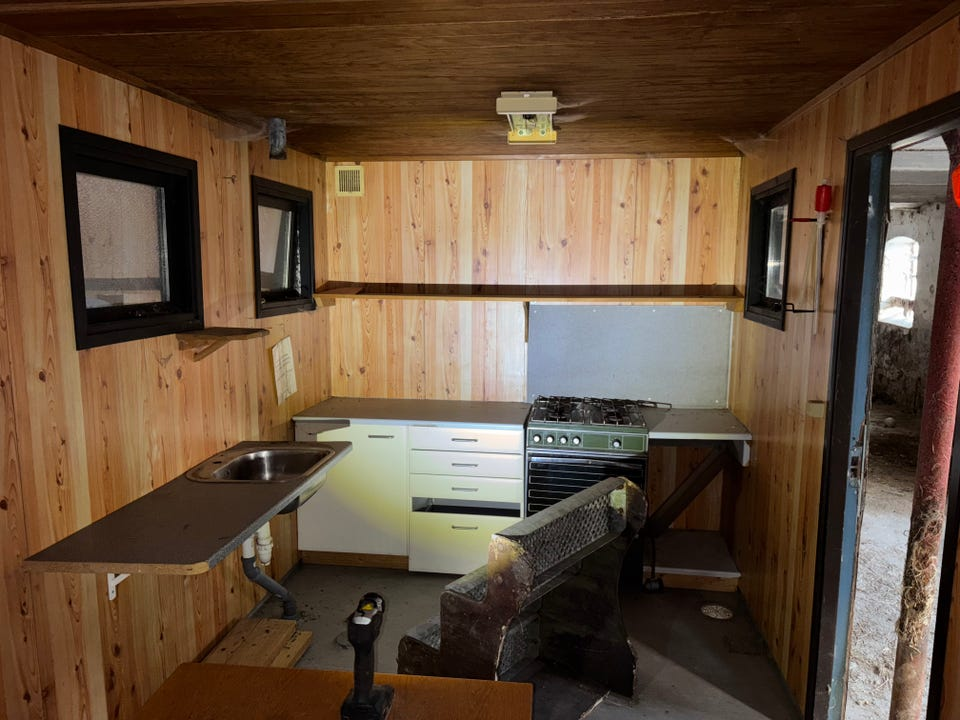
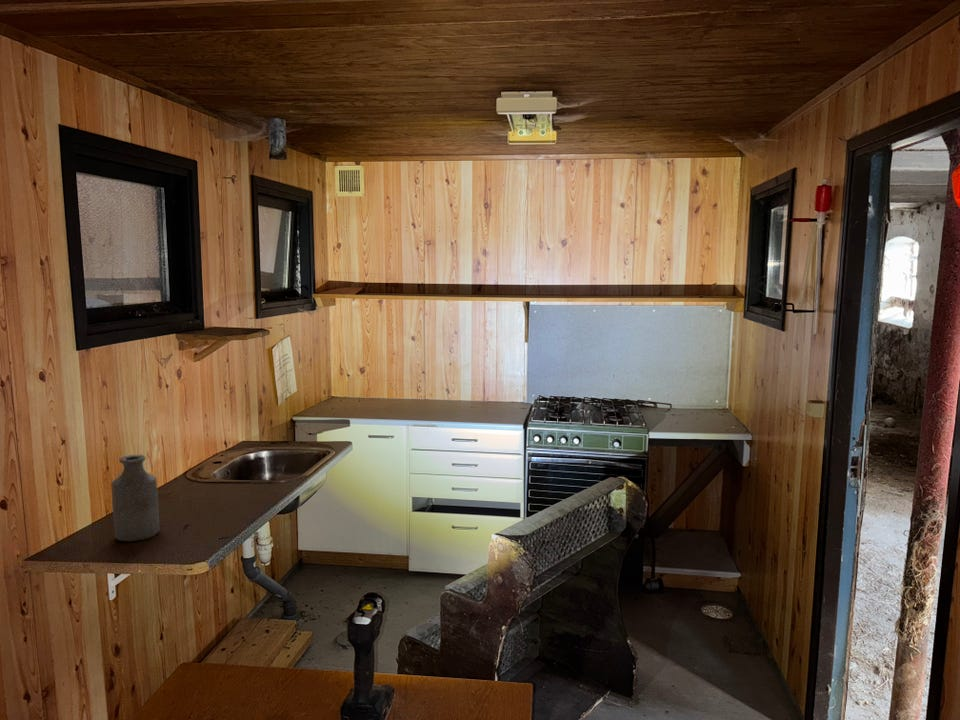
+ bottle [110,454,161,542]
